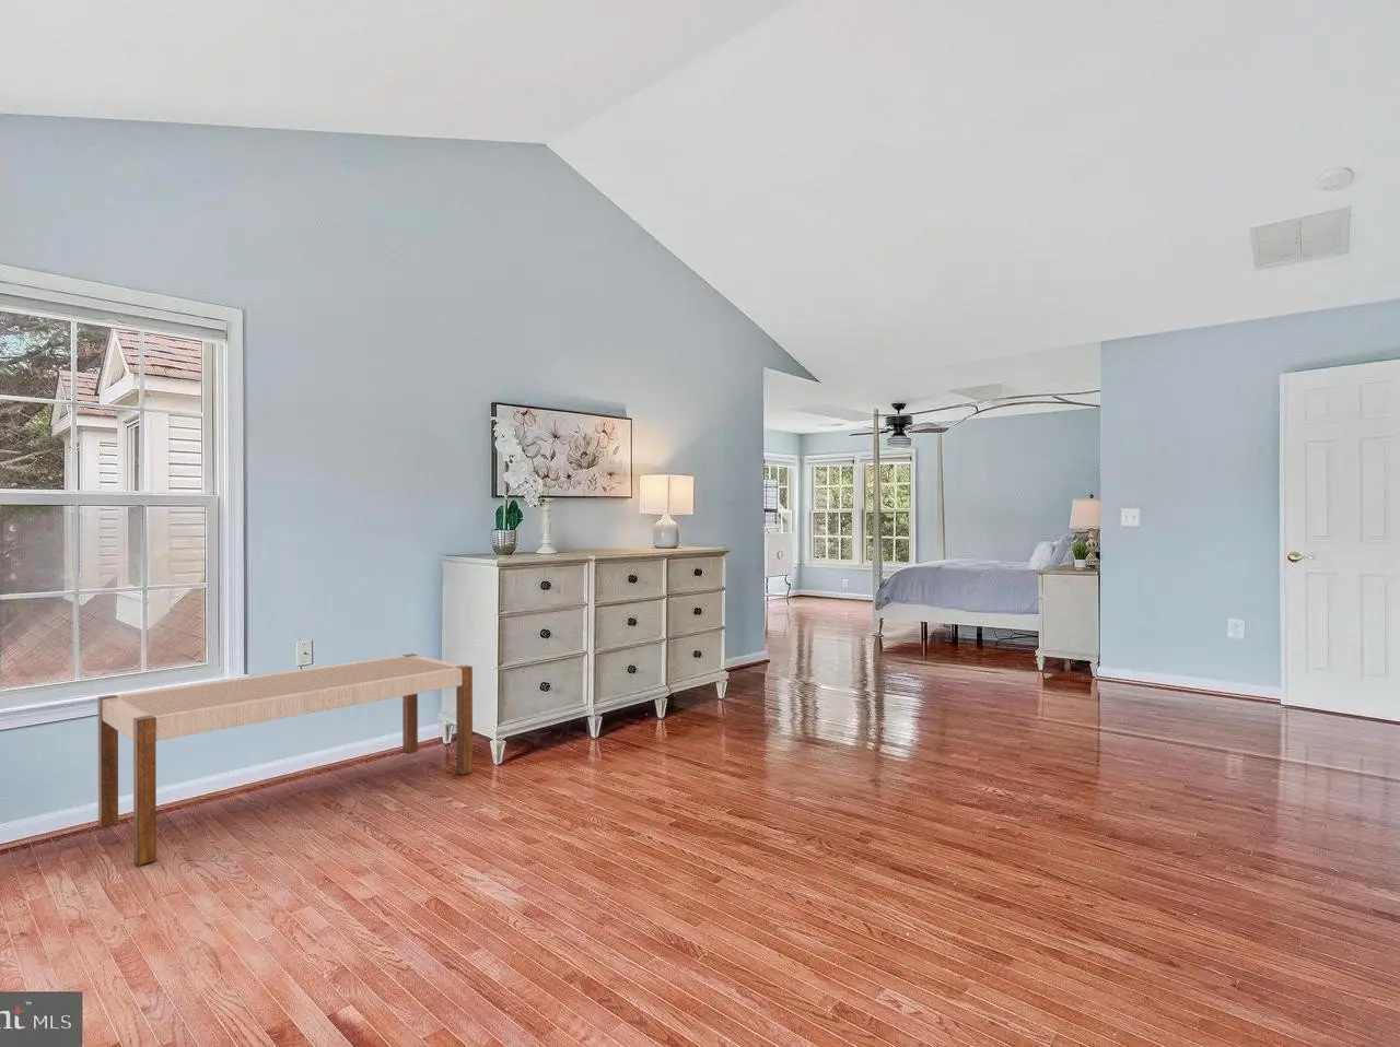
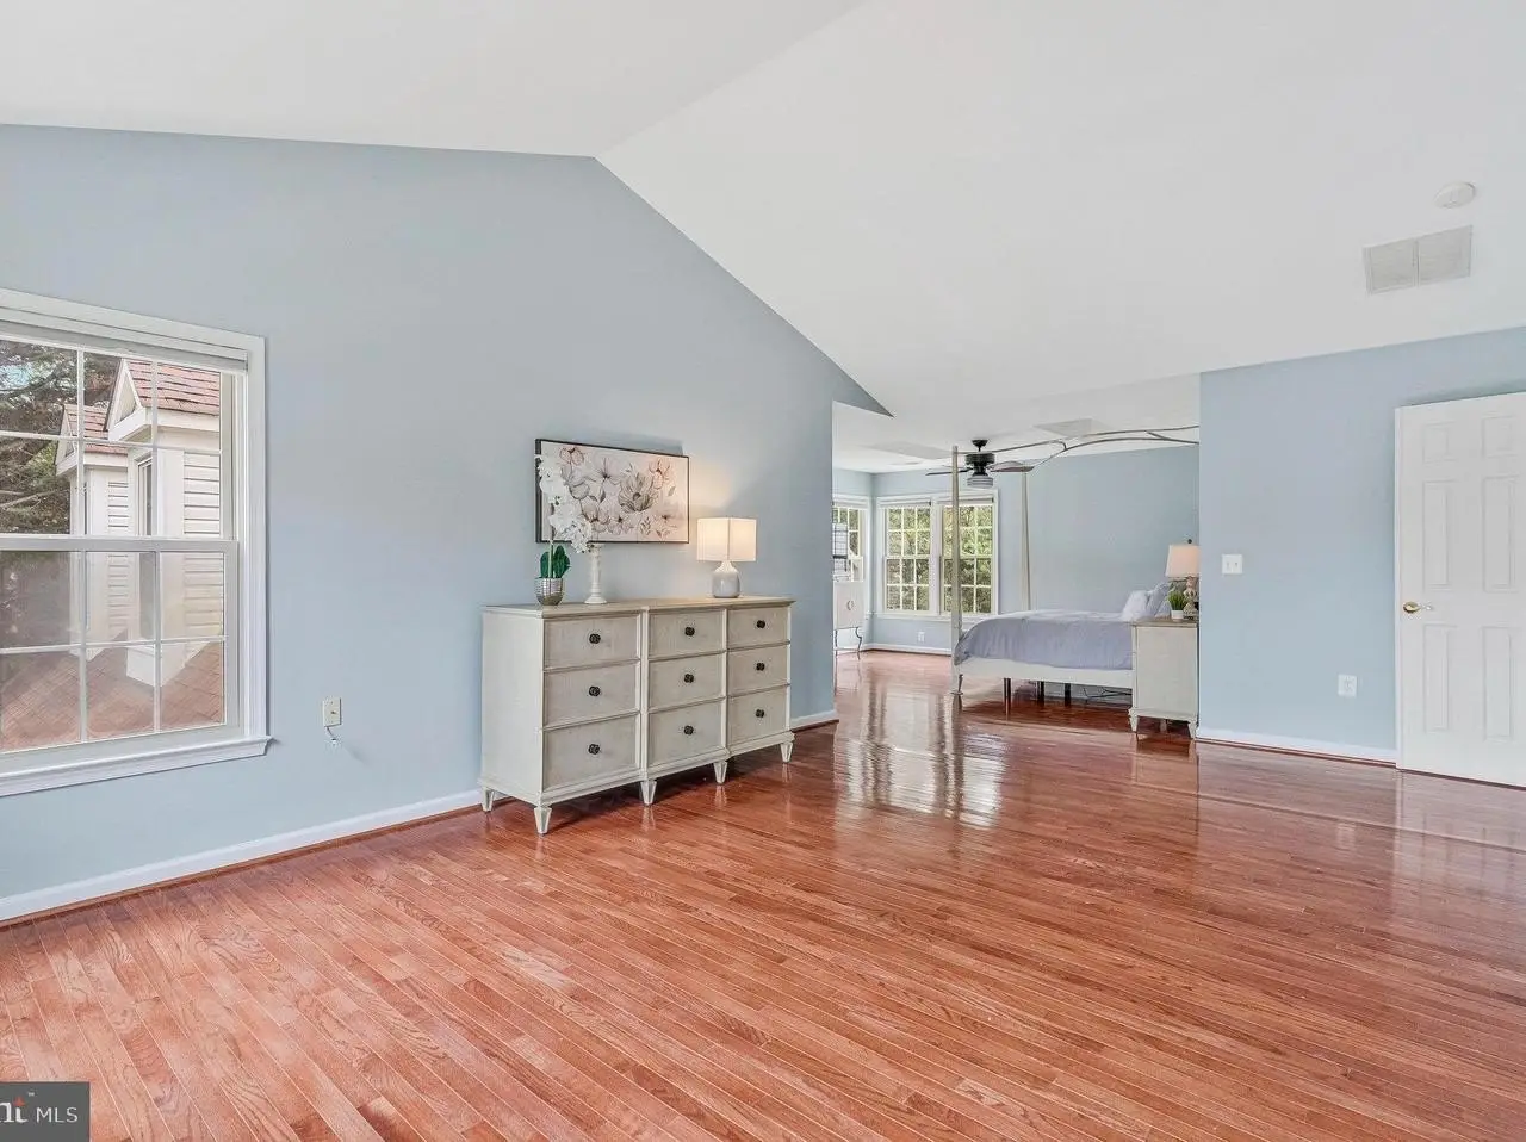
- bench [97,652,473,867]
